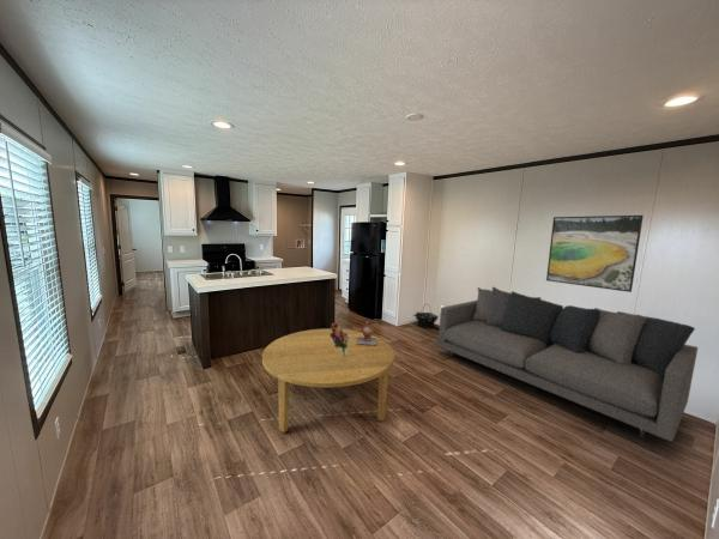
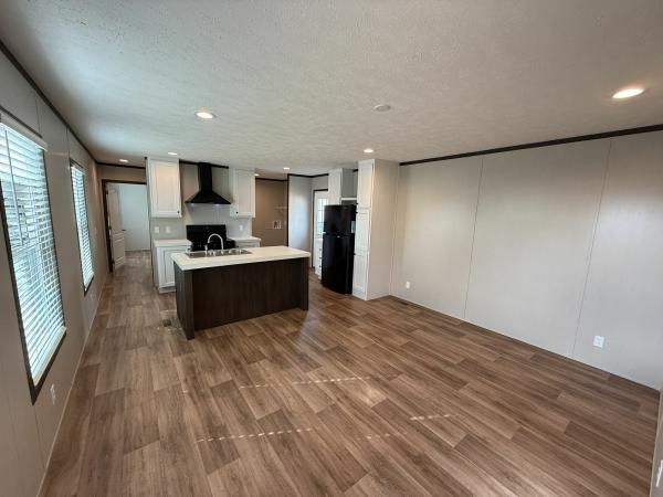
- basket [412,303,440,329]
- sofa [437,286,699,443]
- bouquet [330,322,350,357]
- ceramic jug [356,320,376,346]
- dining table [261,327,395,434]
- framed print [545,214,645,293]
